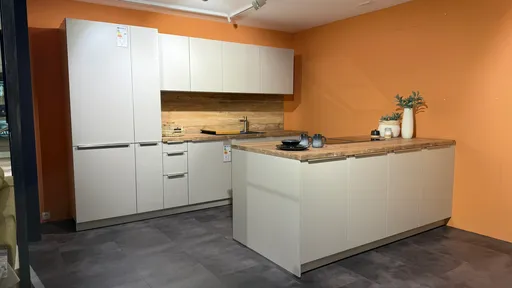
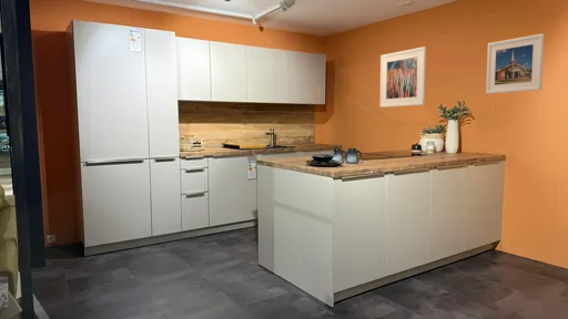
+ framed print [379,45,427,109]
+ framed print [485,32,545,95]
